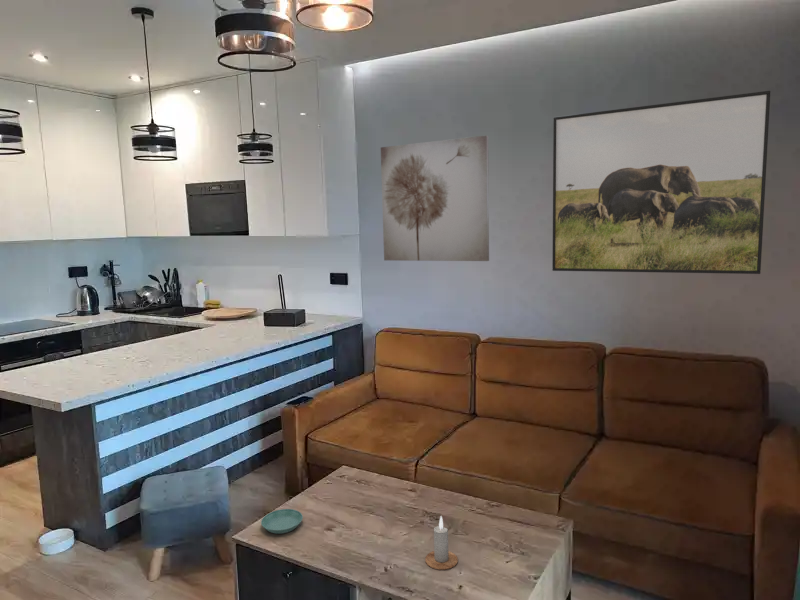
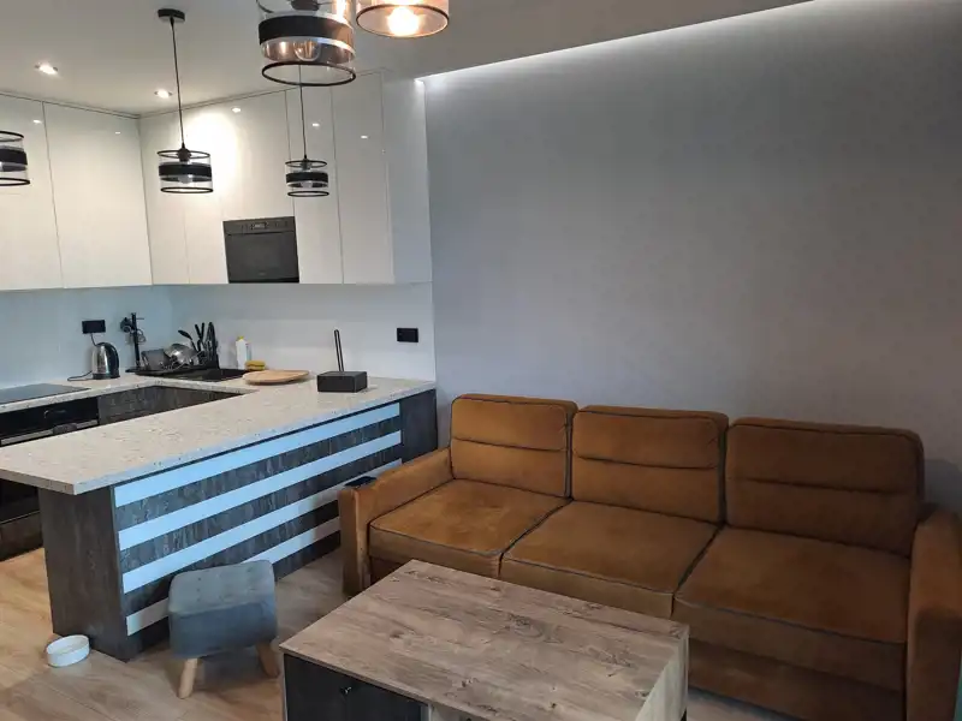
- candle [424,515,459,571]
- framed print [551,90,771,275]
- wall art [380,134,490,262]
- saucer [260,508,304,535]
